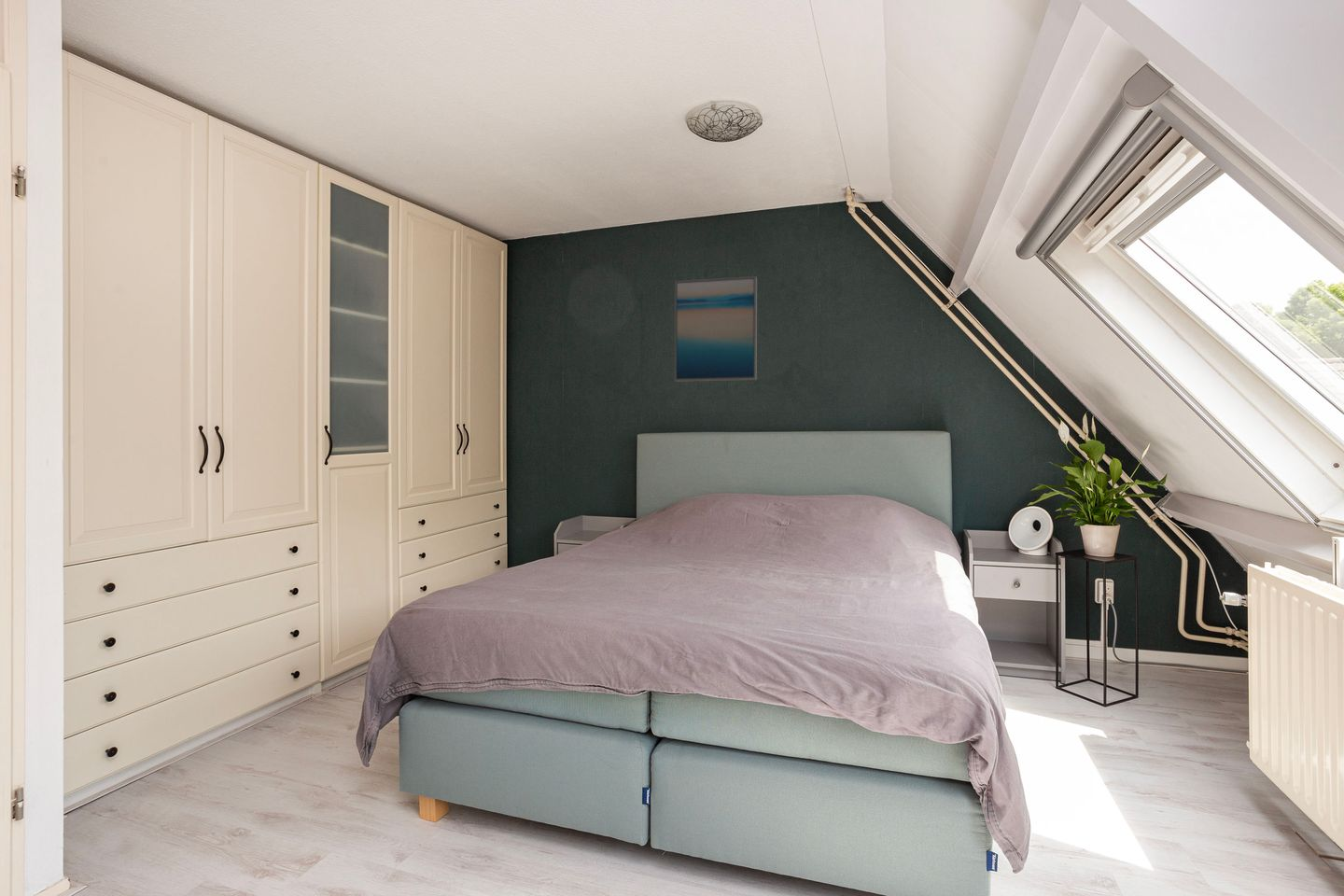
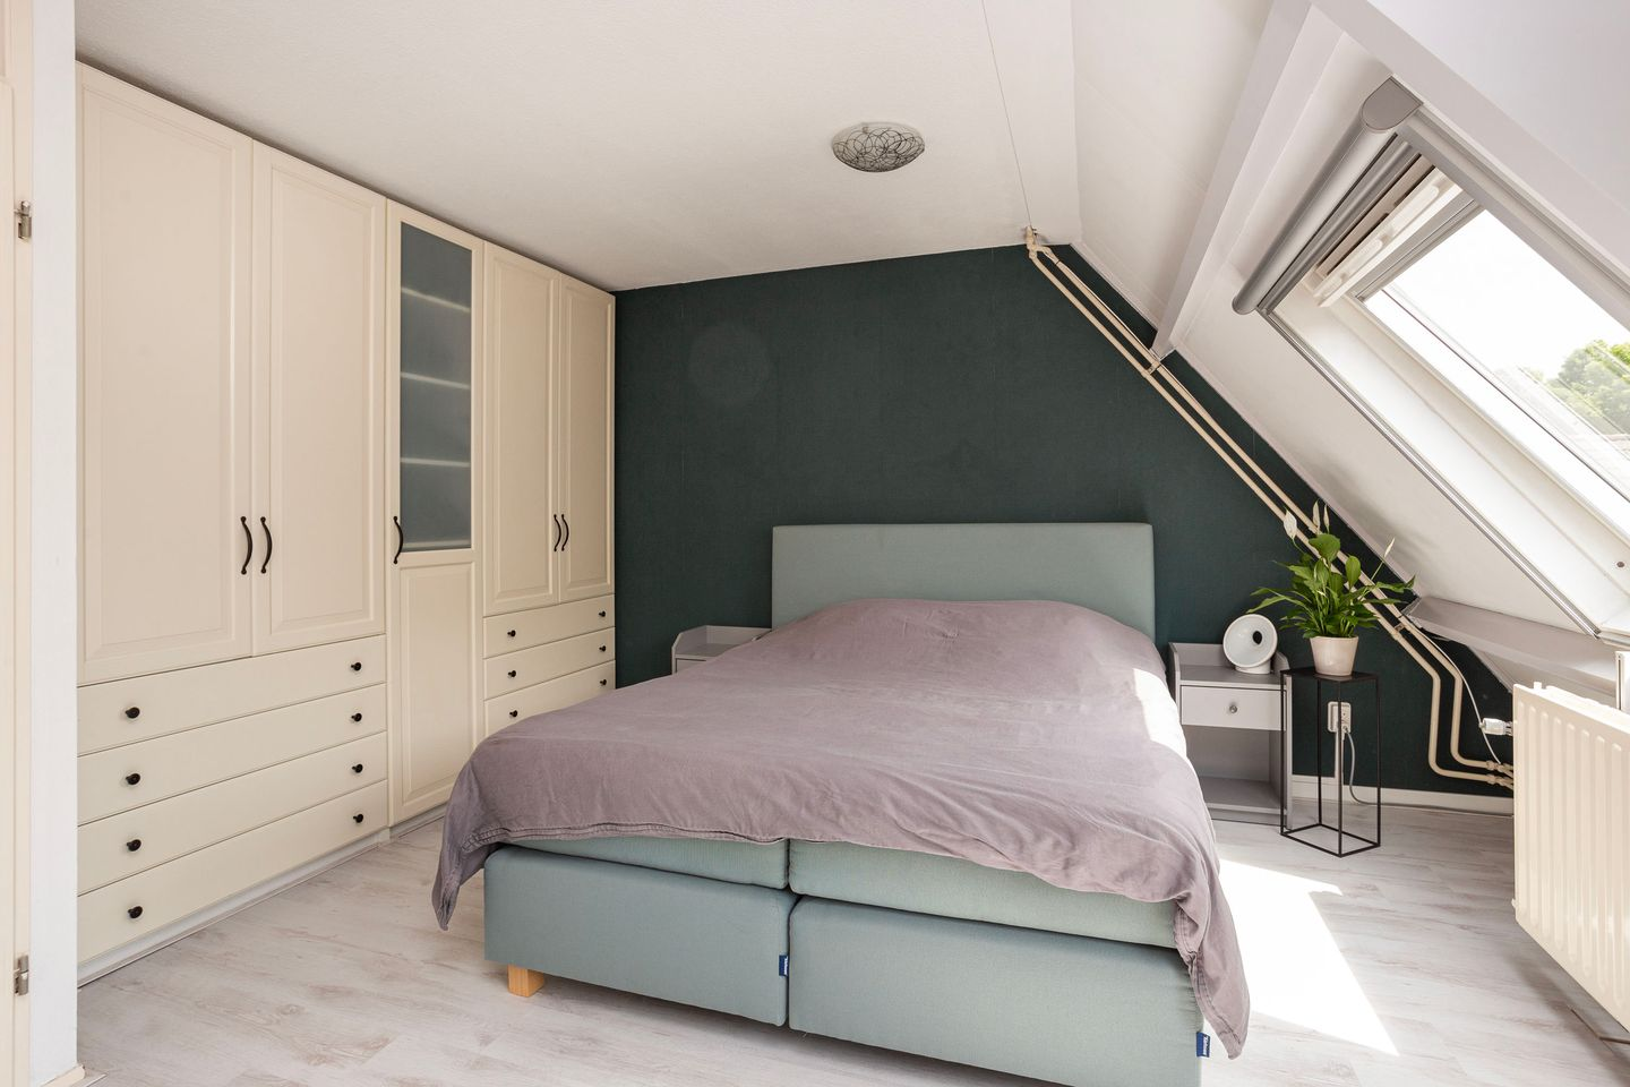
- wall art [674,275,758,383]
